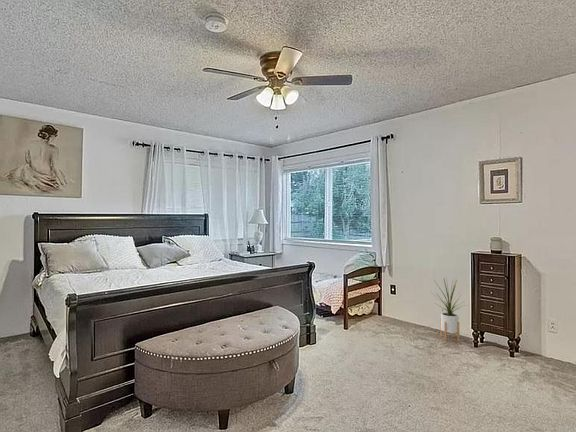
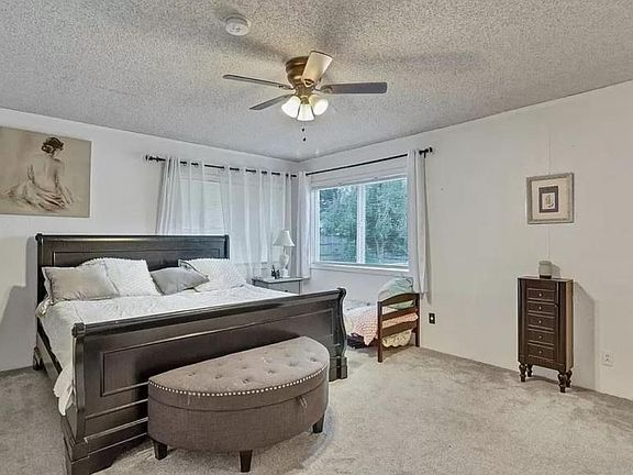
- house plant [430,275,467,342]
